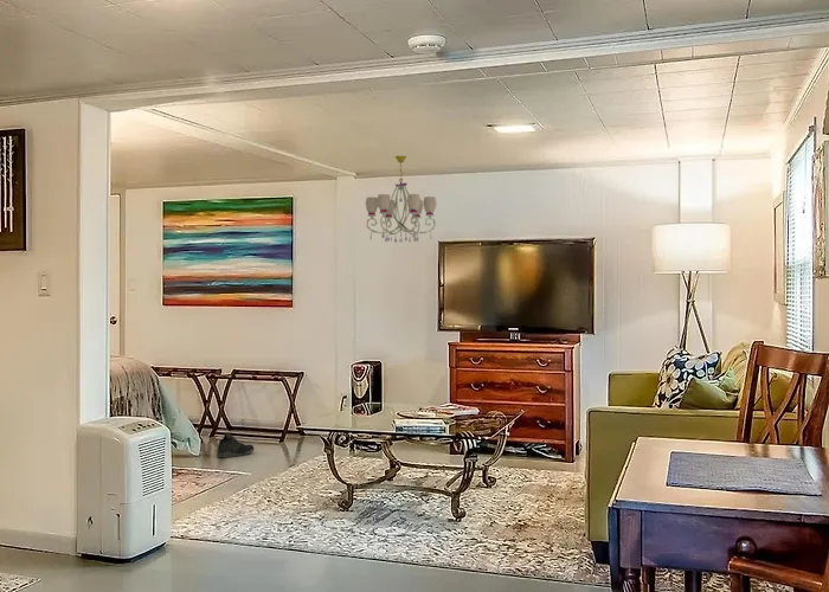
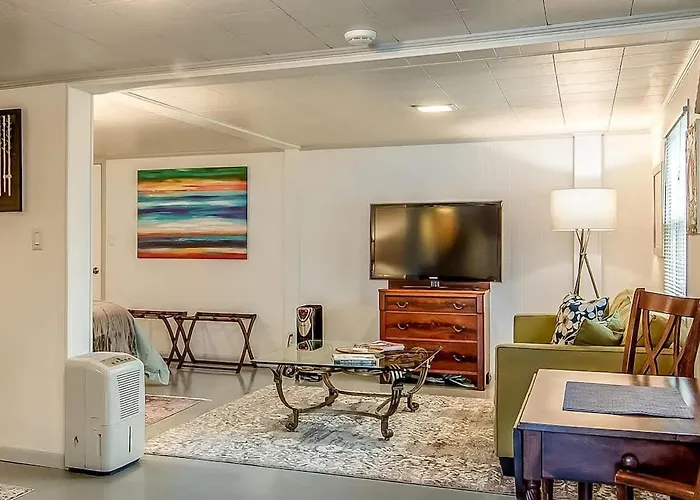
- chandelier [365,155,437,244]
- sneaker [216,432,255,459]
